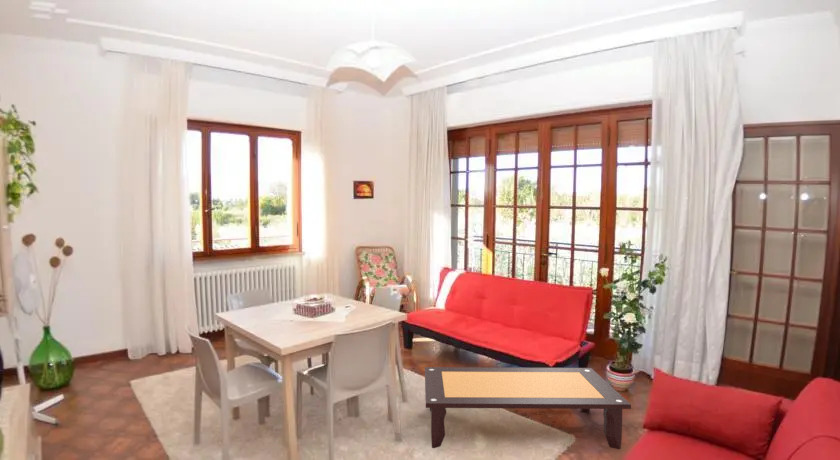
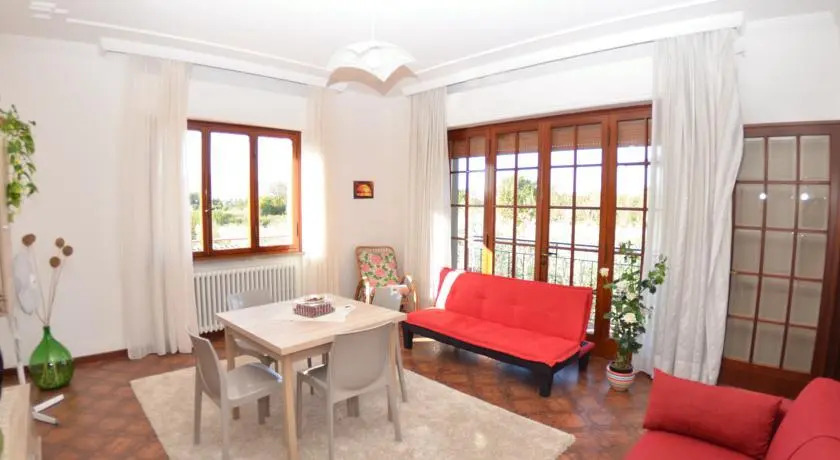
- coffee table [424,366,632,450]
